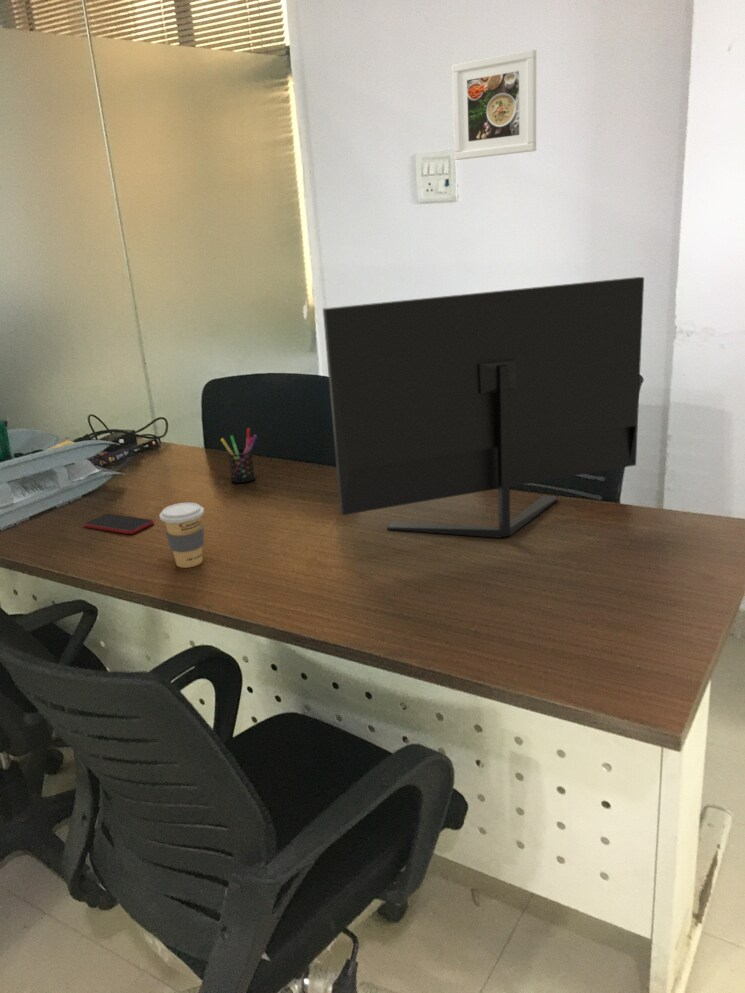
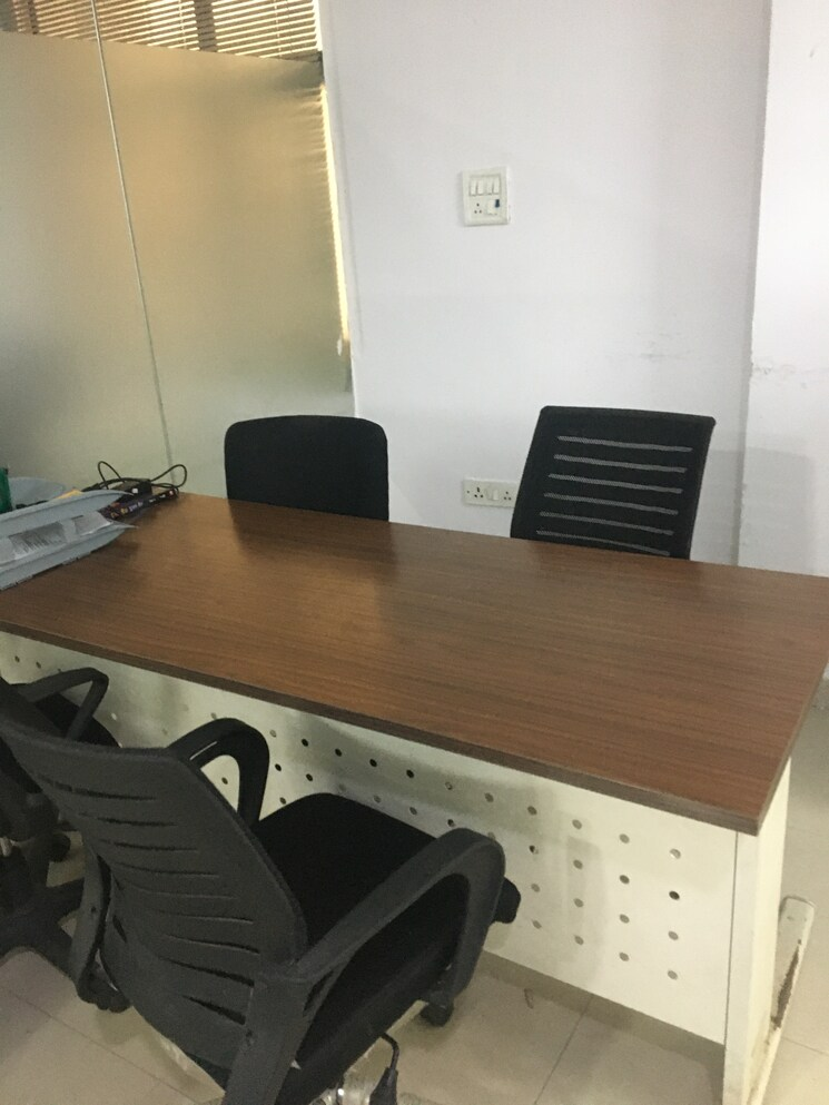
- smartphone [83,513,155,535]
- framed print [451,48,537,161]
- monitor [322,276,645,539]
- coffee cup [159,502,205,569]
- pen holder [220,428,258,484]
